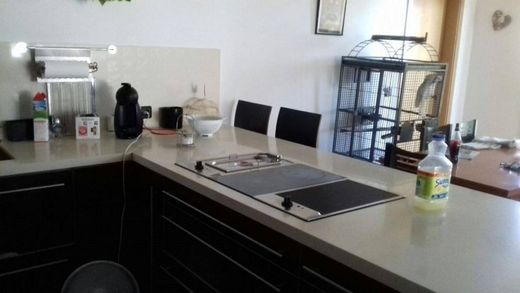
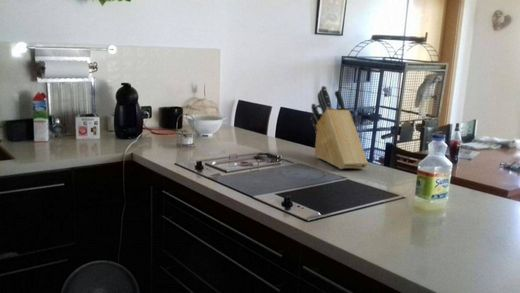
+ knife block [310,85,369,170]
